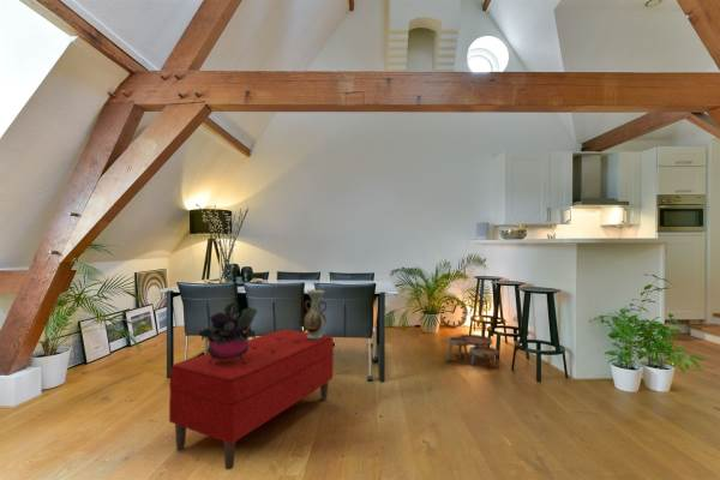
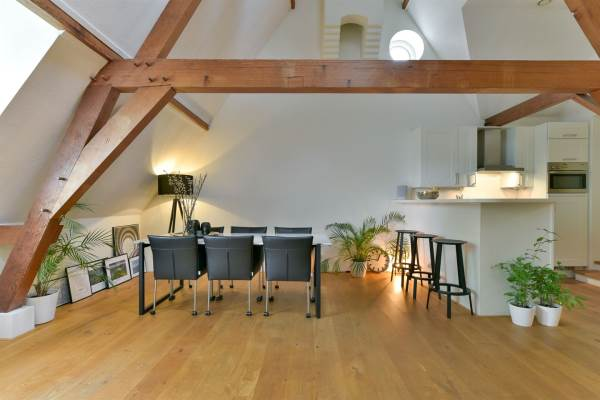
- decorative vase [302,288,328,340]
- nesting tables [445,334,499,370]
- potted plant [198,300,258,362]
- bench [168,328,335,470]
